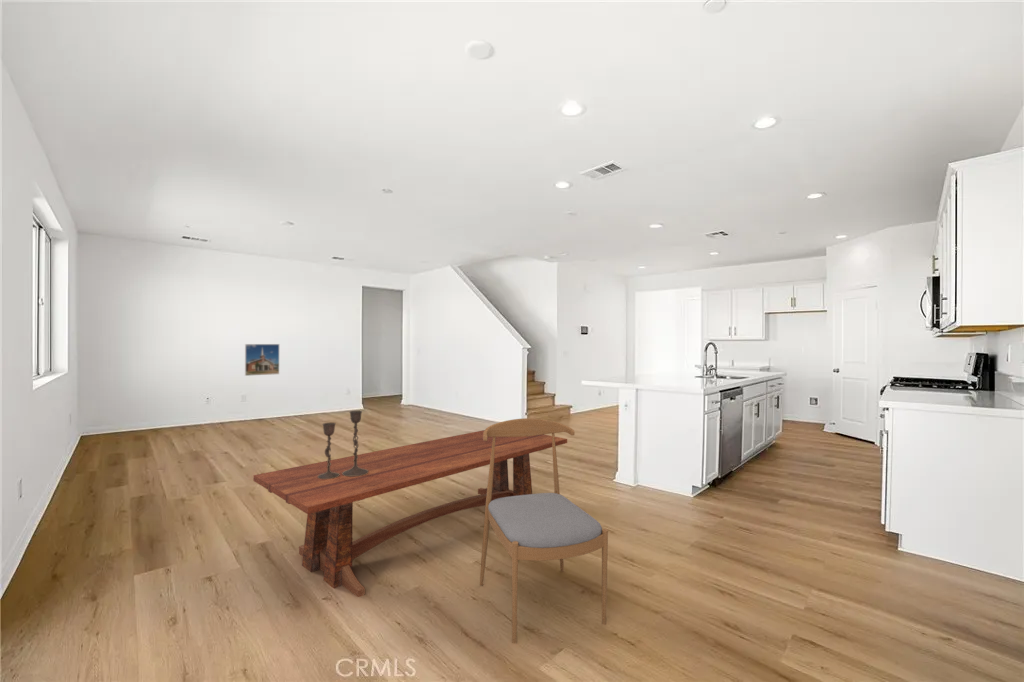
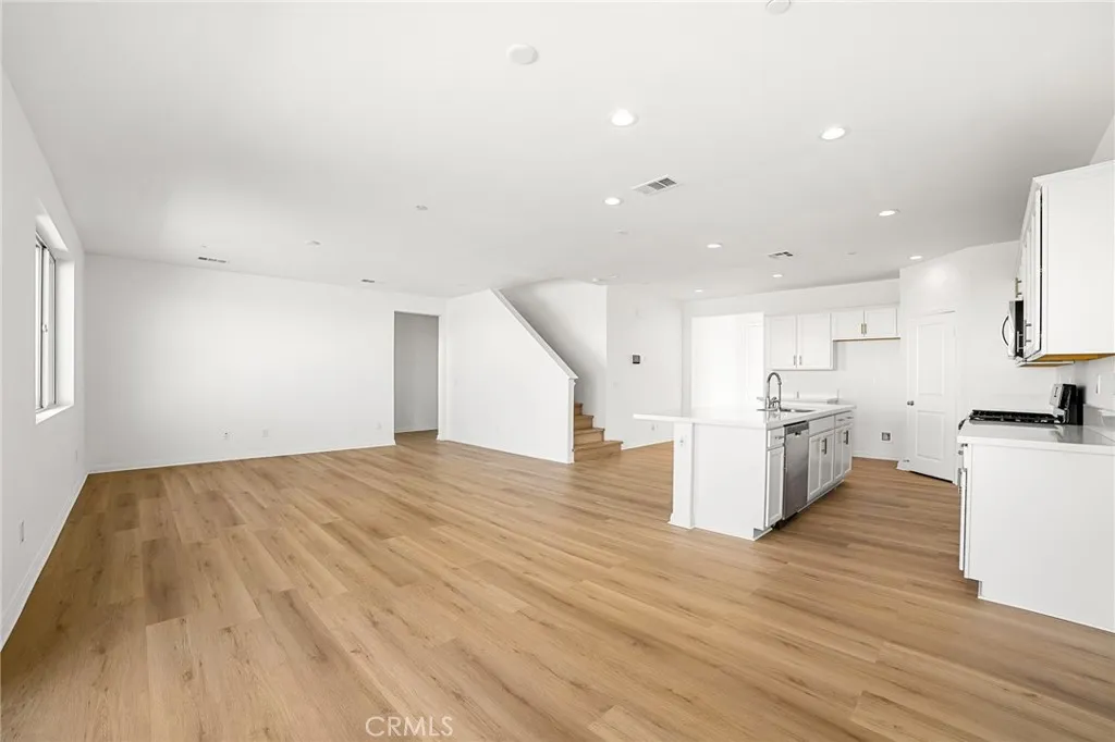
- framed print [244,343,280,377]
- dining table [253,429,568,598]
- dining chair [479,417,609,645]
- candlestick [318,410,368,479]
